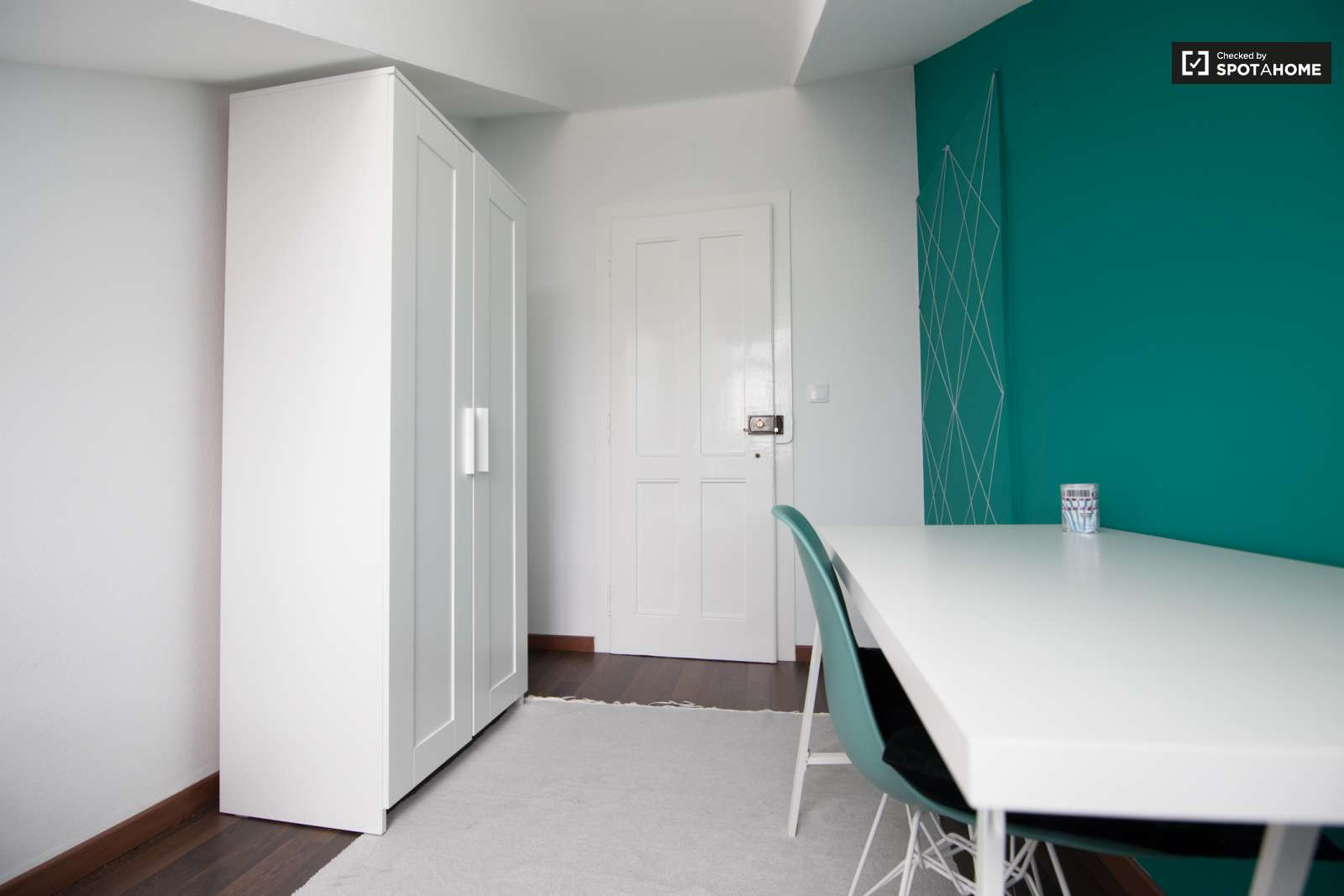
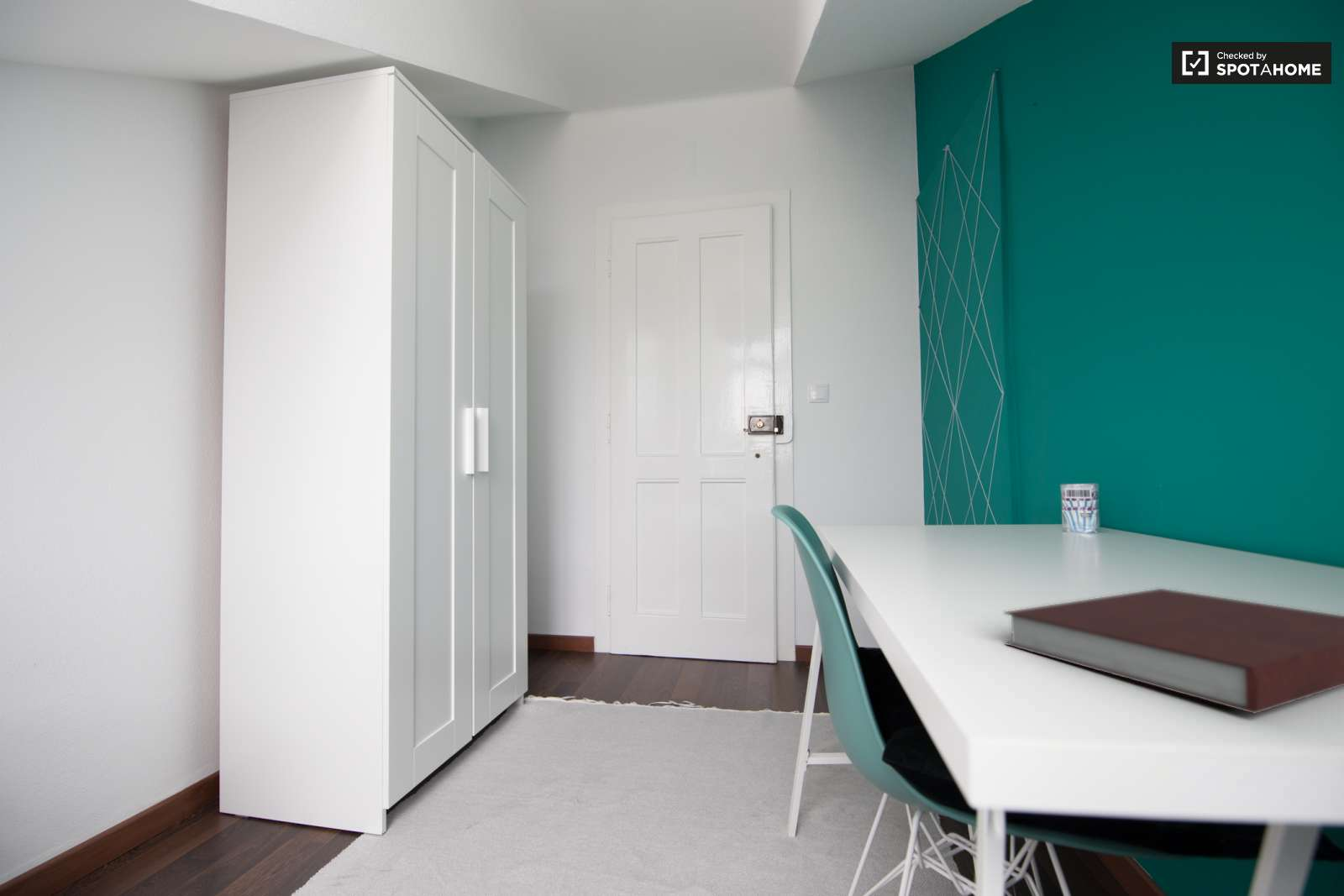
+ notebook [1003,588,1344,715]
